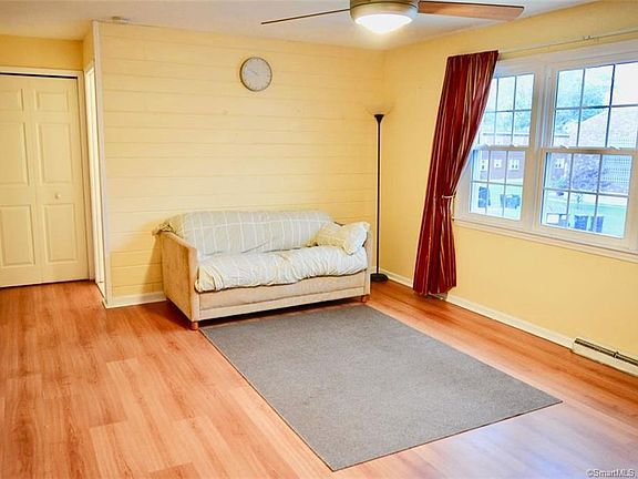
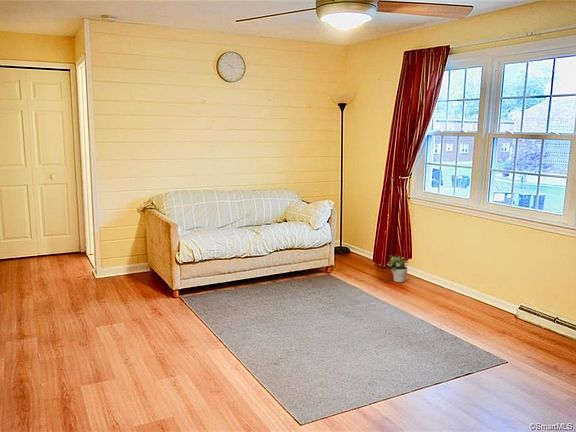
+ potted plant [387,253,409,283]
